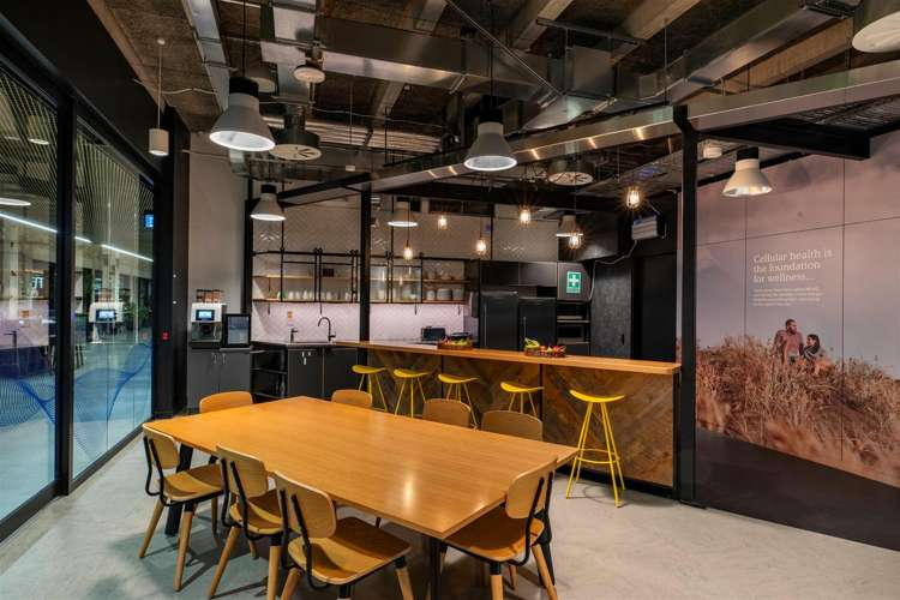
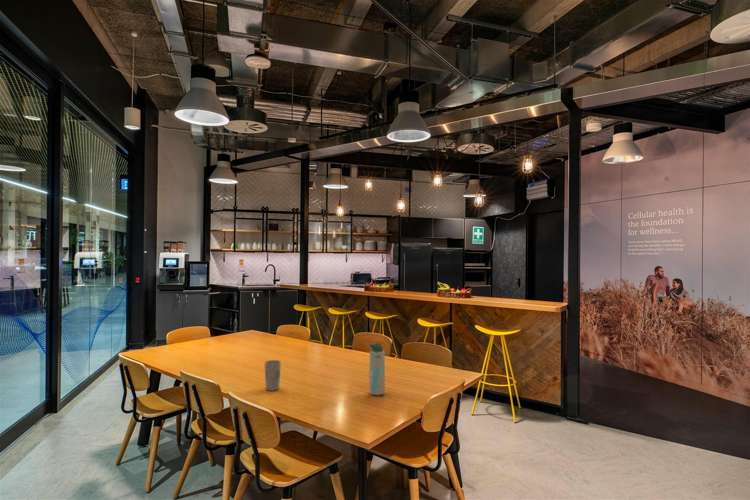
+ water bottle [368,342,386,396]
+ cup [264,359,282,392]
